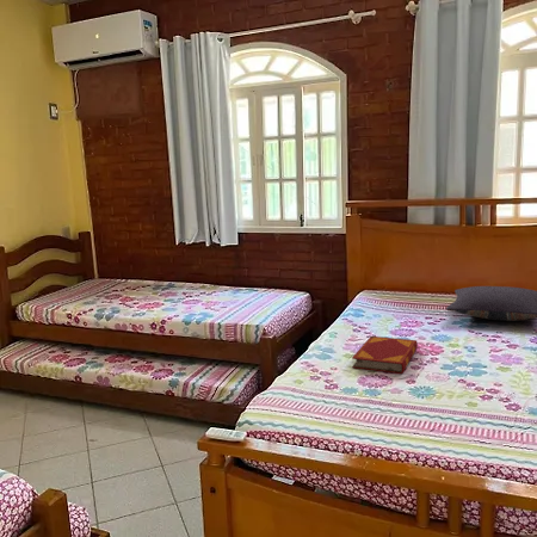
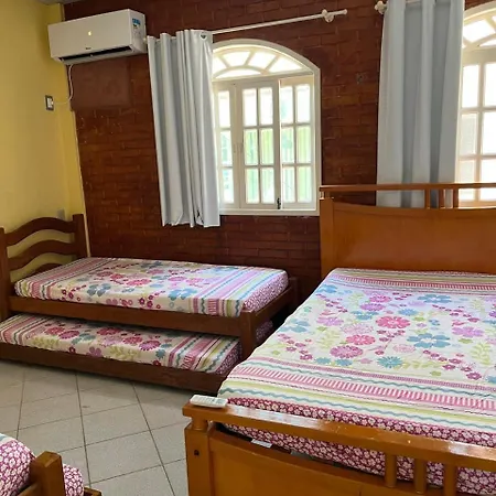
- hardback book [351,335,419,375]
- pillow [445,285,537,322]
